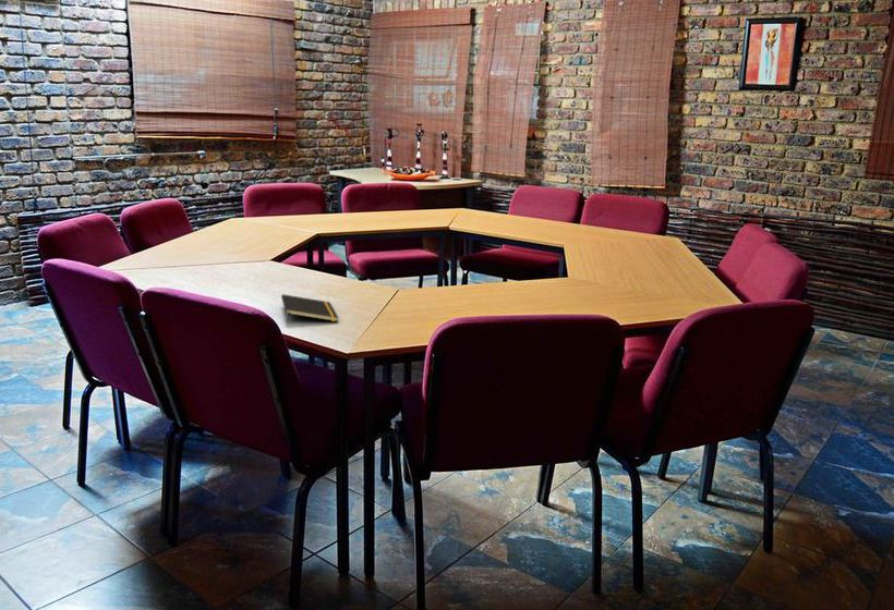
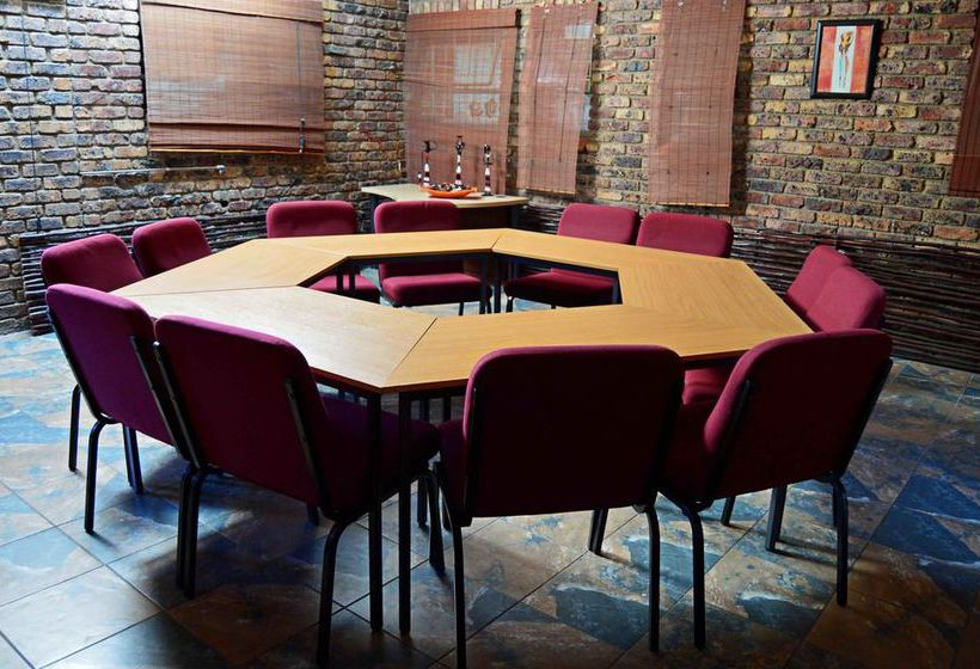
- notepad [280,293,339,325]
